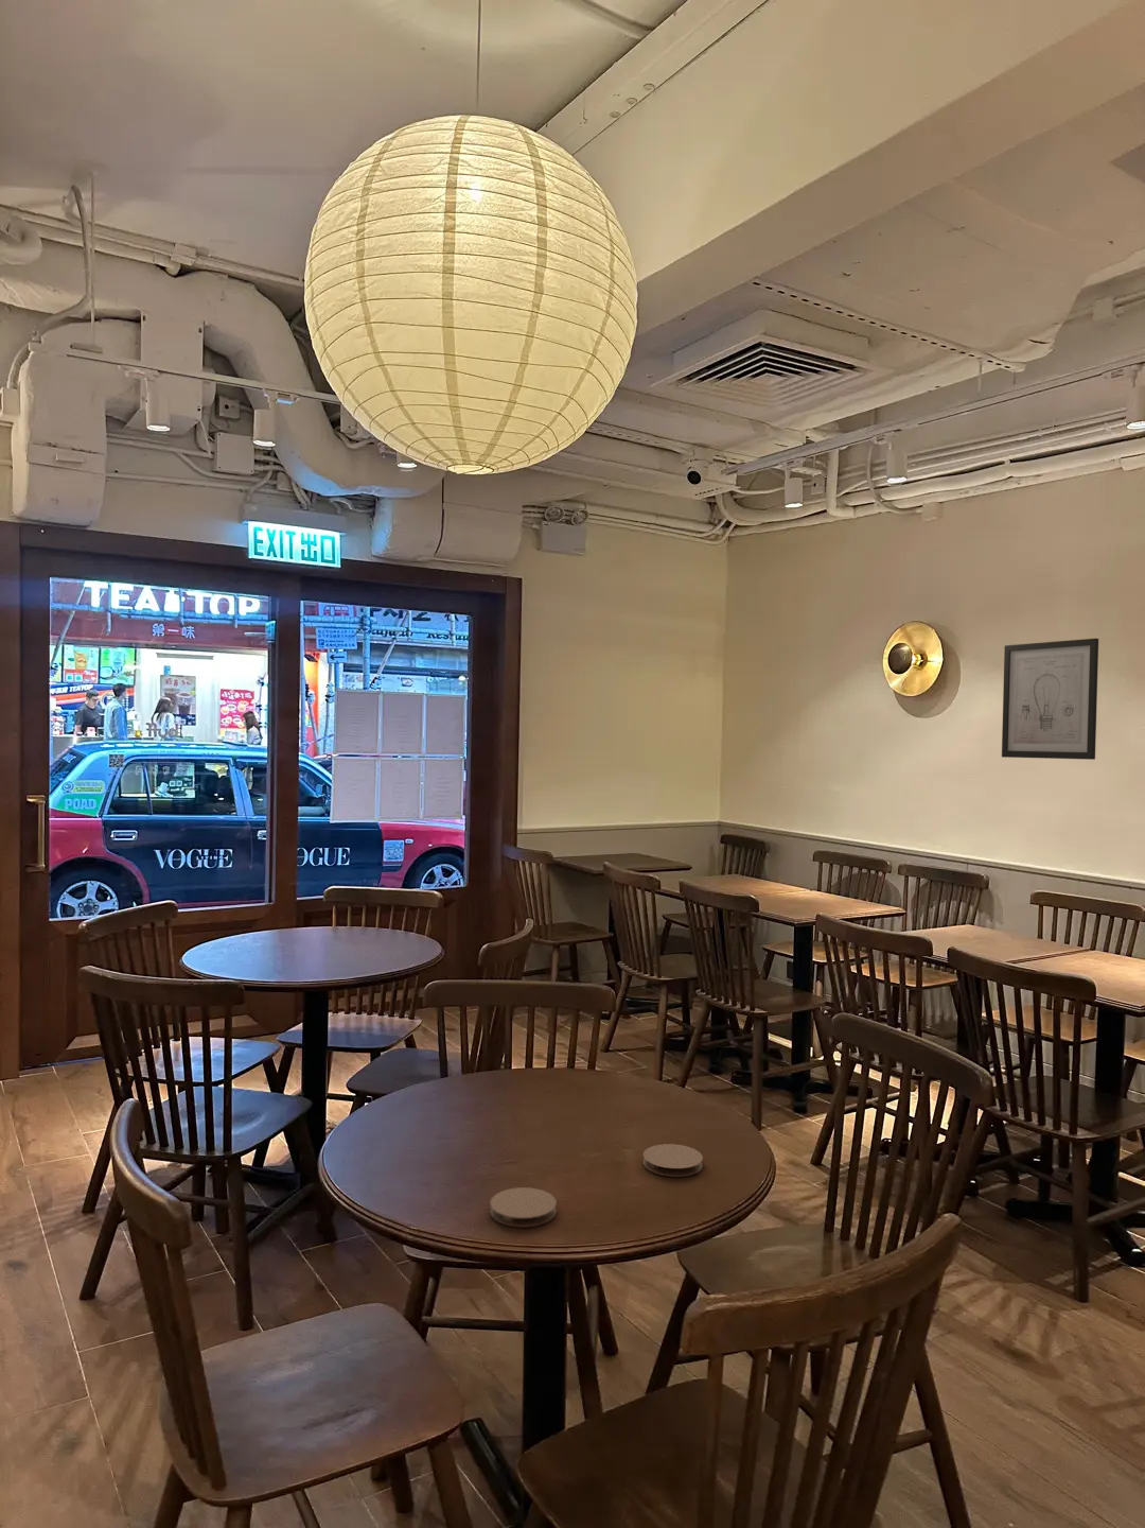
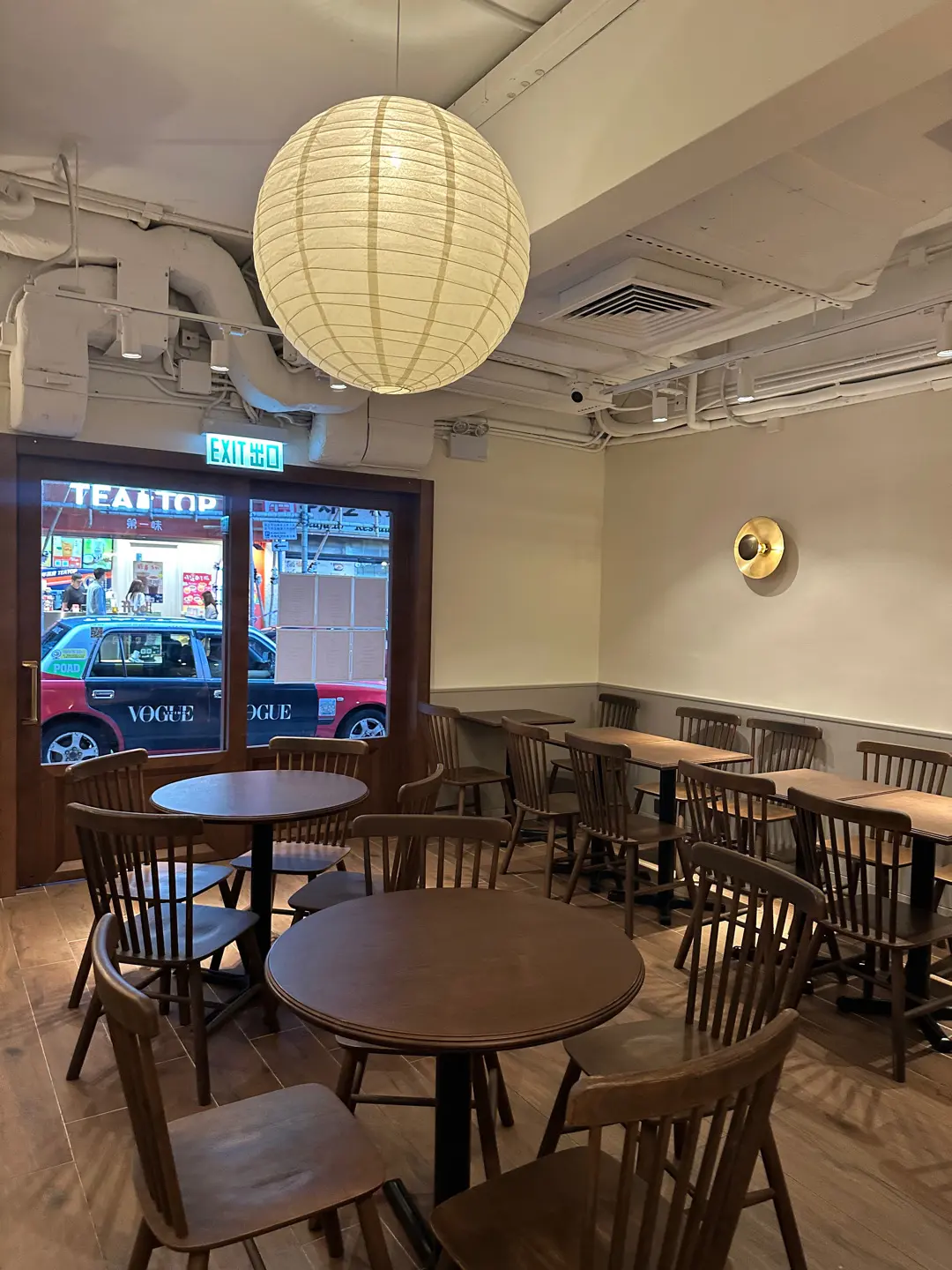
- coaster [642,1143,704,1178]
- coaster [488,1186,558,1227]
- wall art [1001,638,1099,760]
